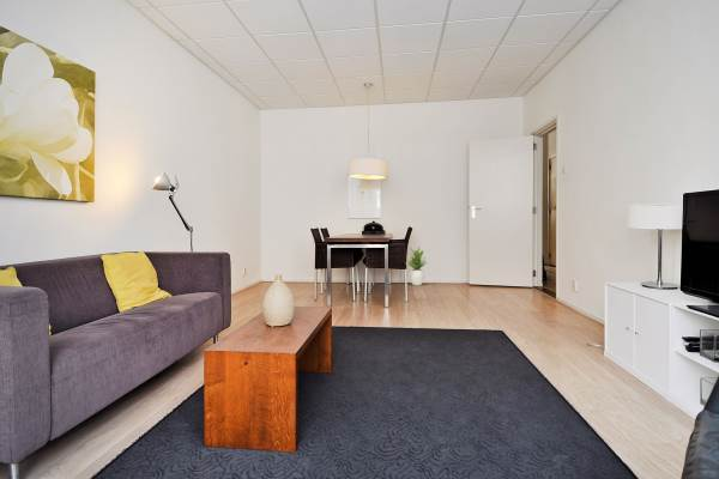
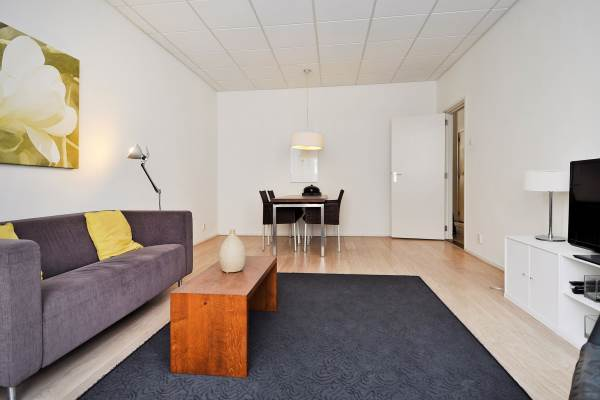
- potted plant [406,245,429,286]
